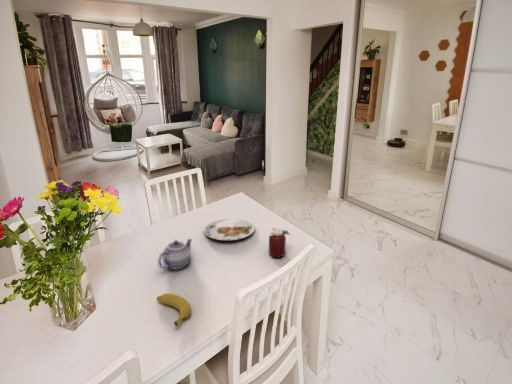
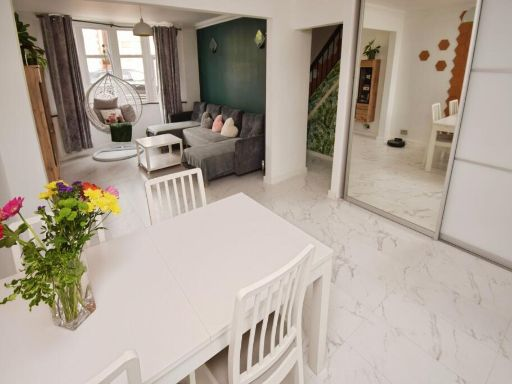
- banana [156,293,192,327]
- teapot [157,238,193,270]
- plate [203,218,255,241]
- jar [268,227,292,258]
